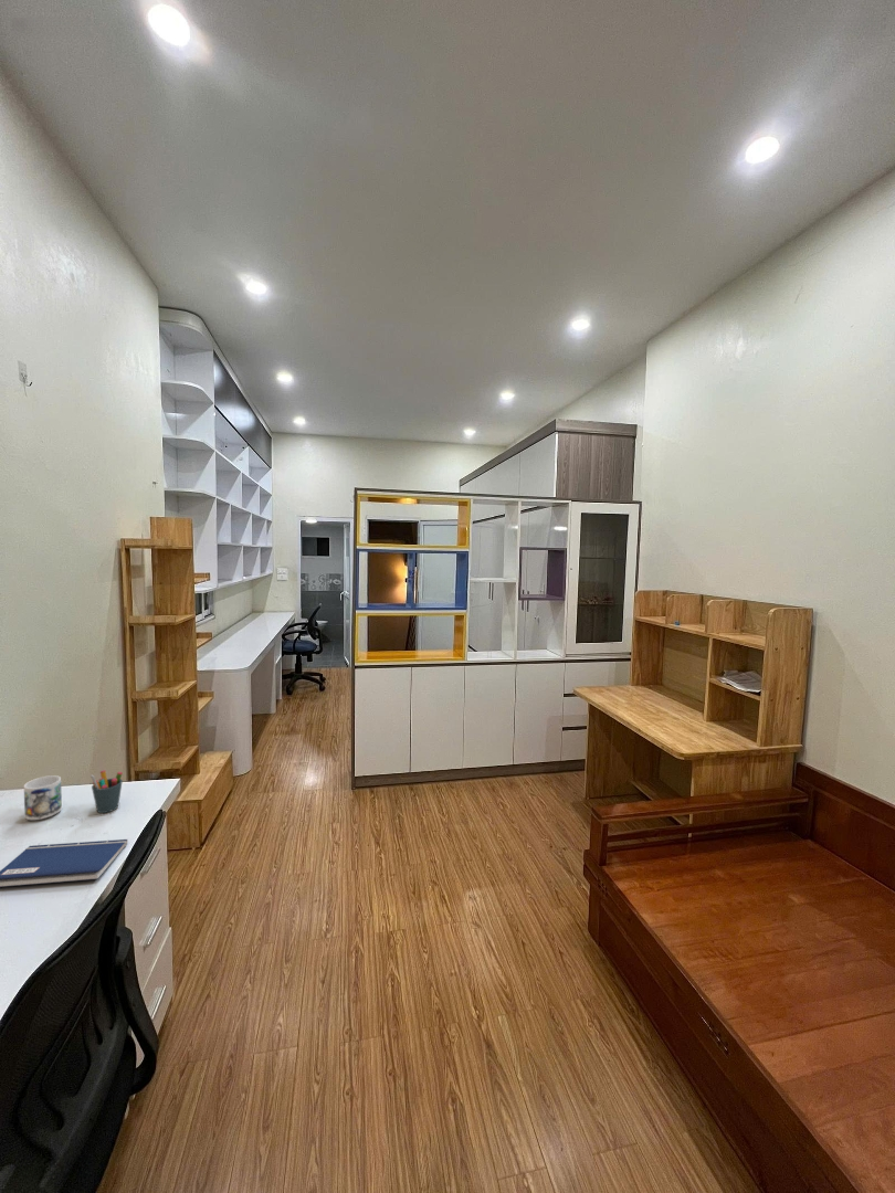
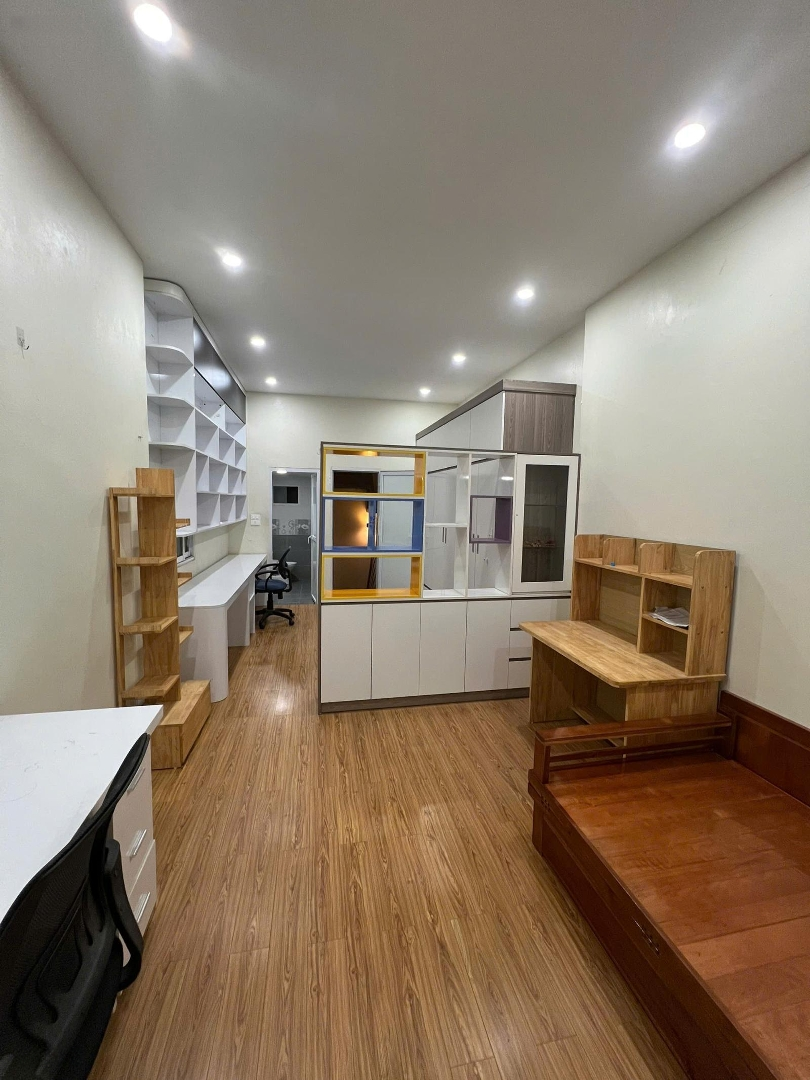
- paperback book [0,838,128,888]
- pen holder [90,769,124,814]
- mug [23,774,63,821]
